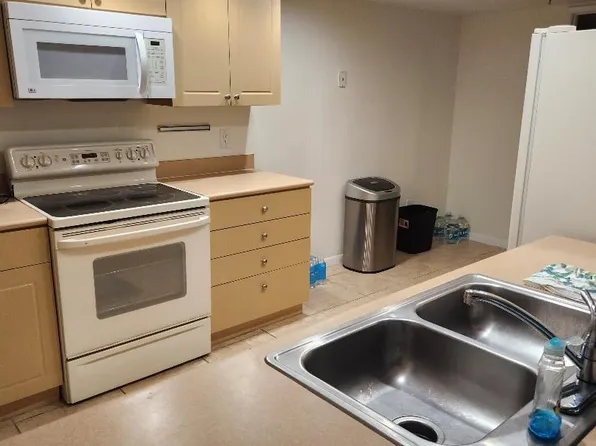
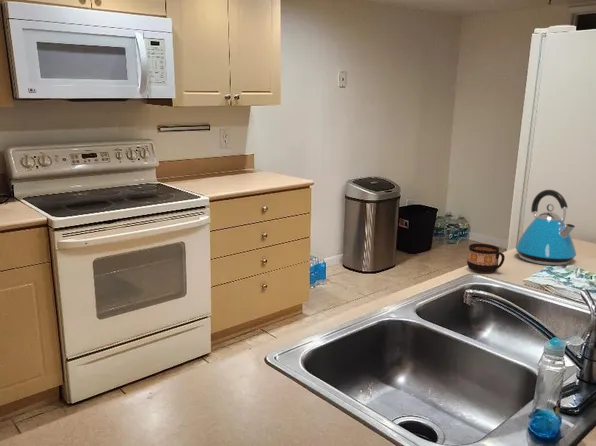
+ cup [466,243,506,274]
+ kettle [514,189,577,266]
